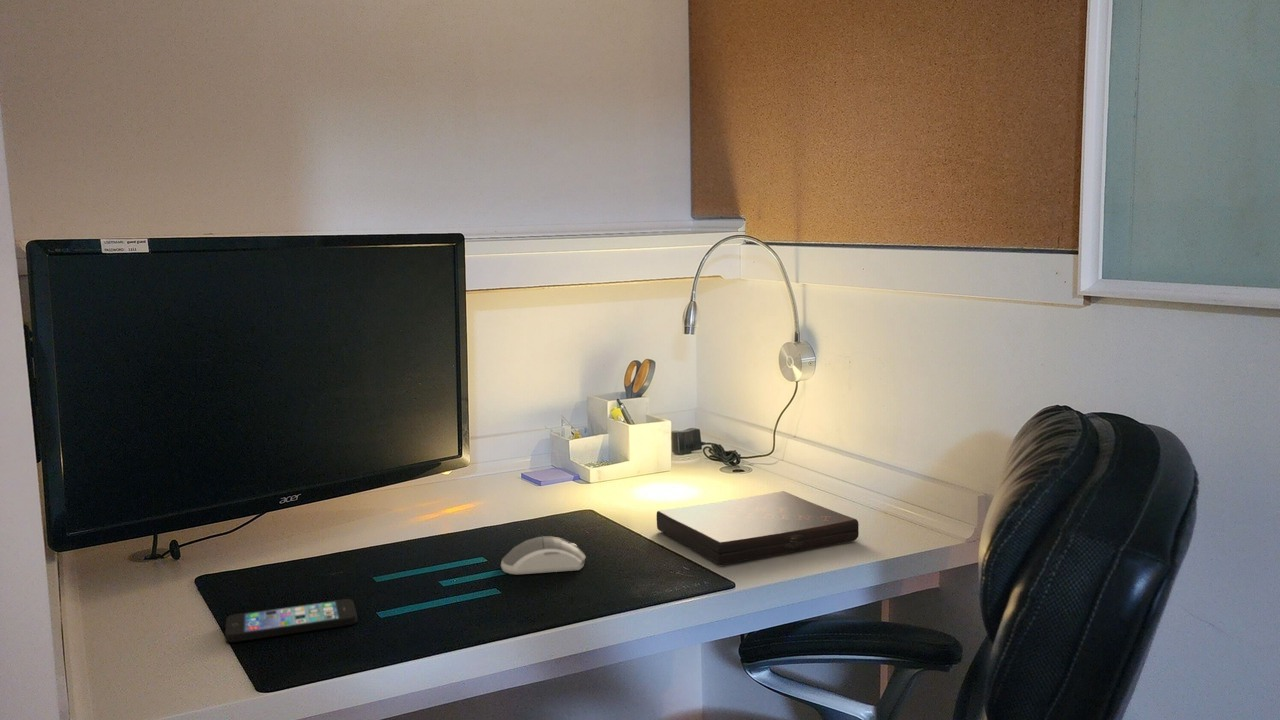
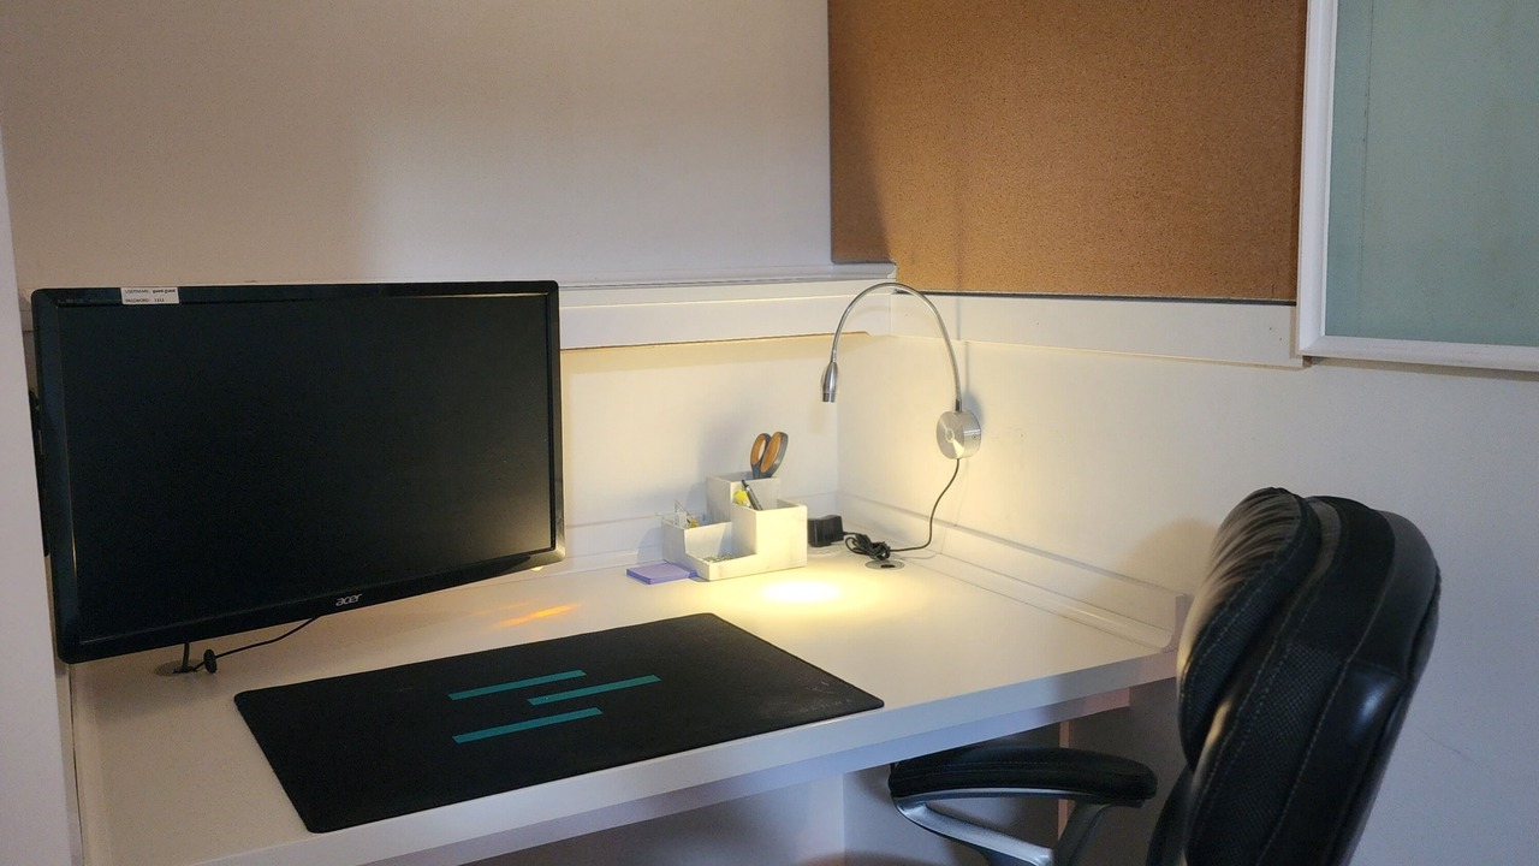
- smartphone [224,598,358,643]
- book [656,490,860,566]
- computer mouse [500,535,587,575]
